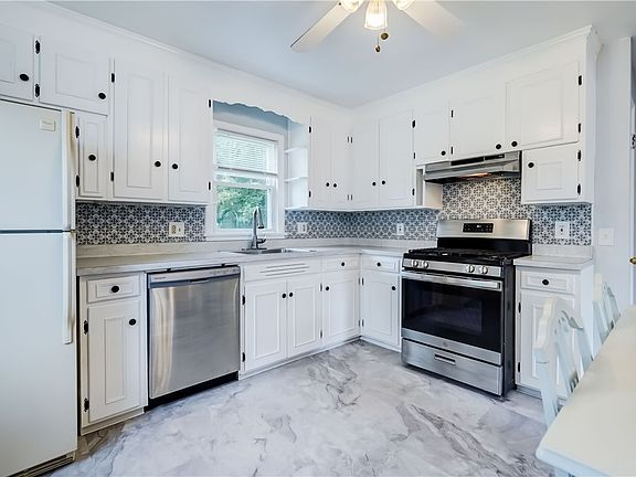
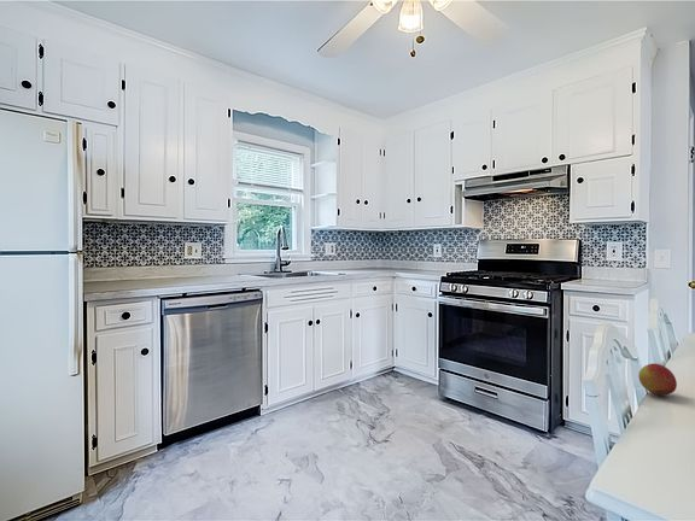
+ apple [637,363,678,396]
